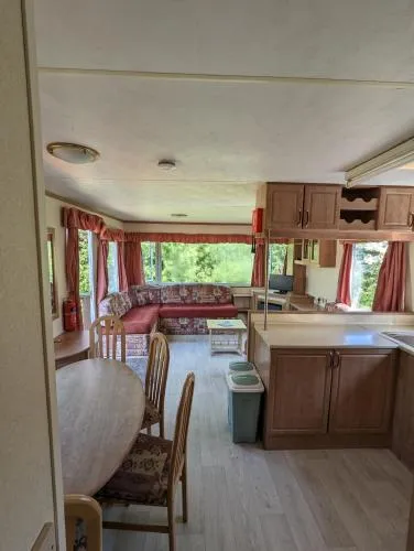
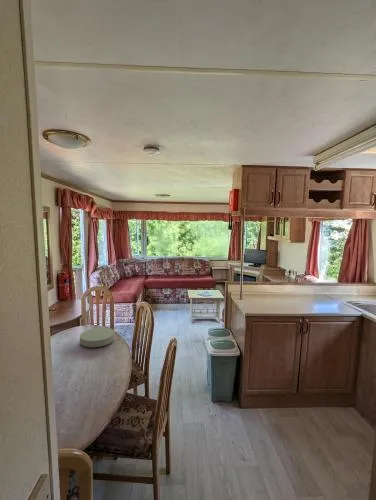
+ plate [79,327,115,348]
